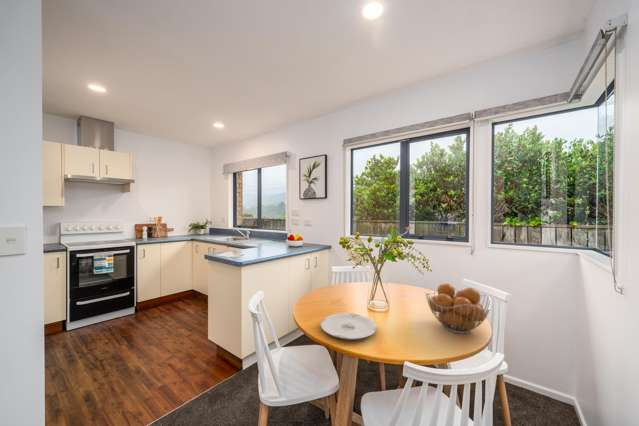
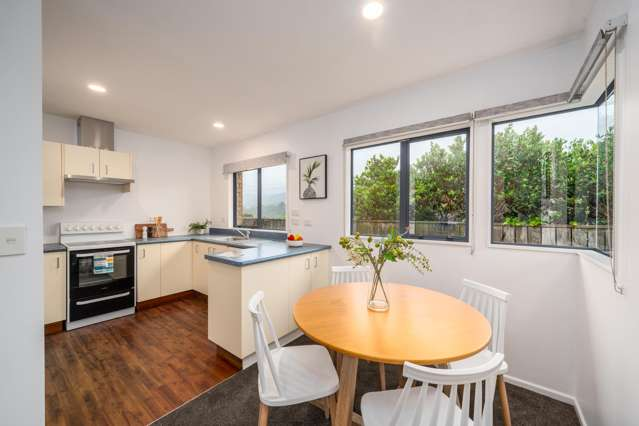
- fruit basket [425,282,492,335]
- plate [320,312,378,341]
